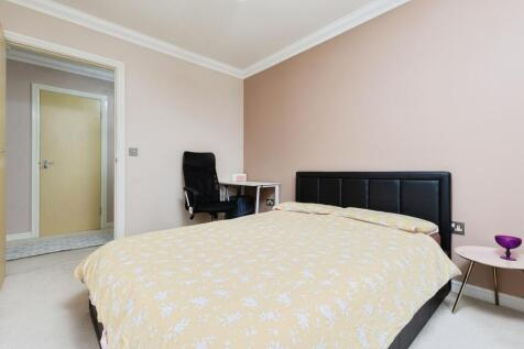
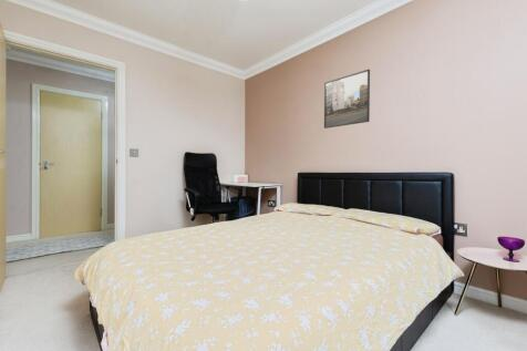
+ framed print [323,69,371,130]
